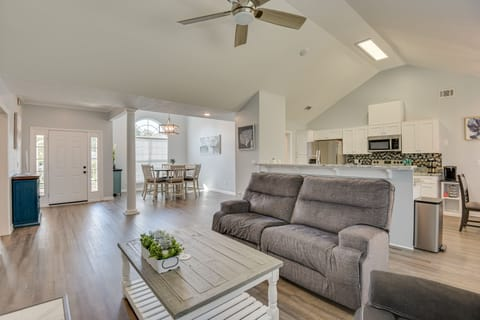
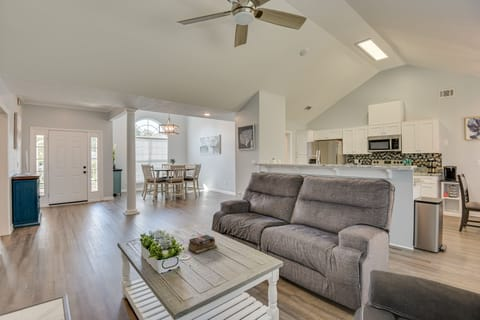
+ books [187,234,218,254]
